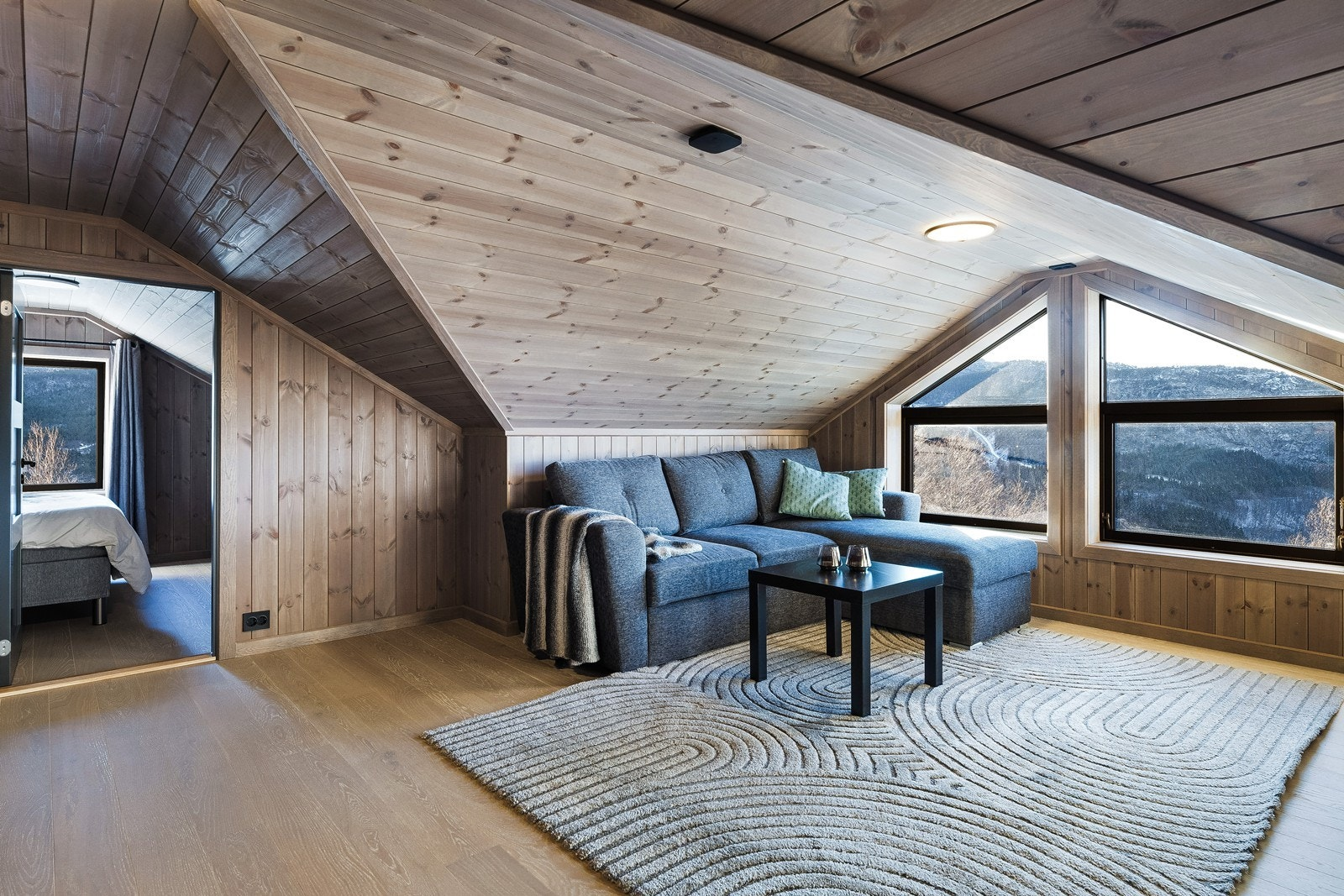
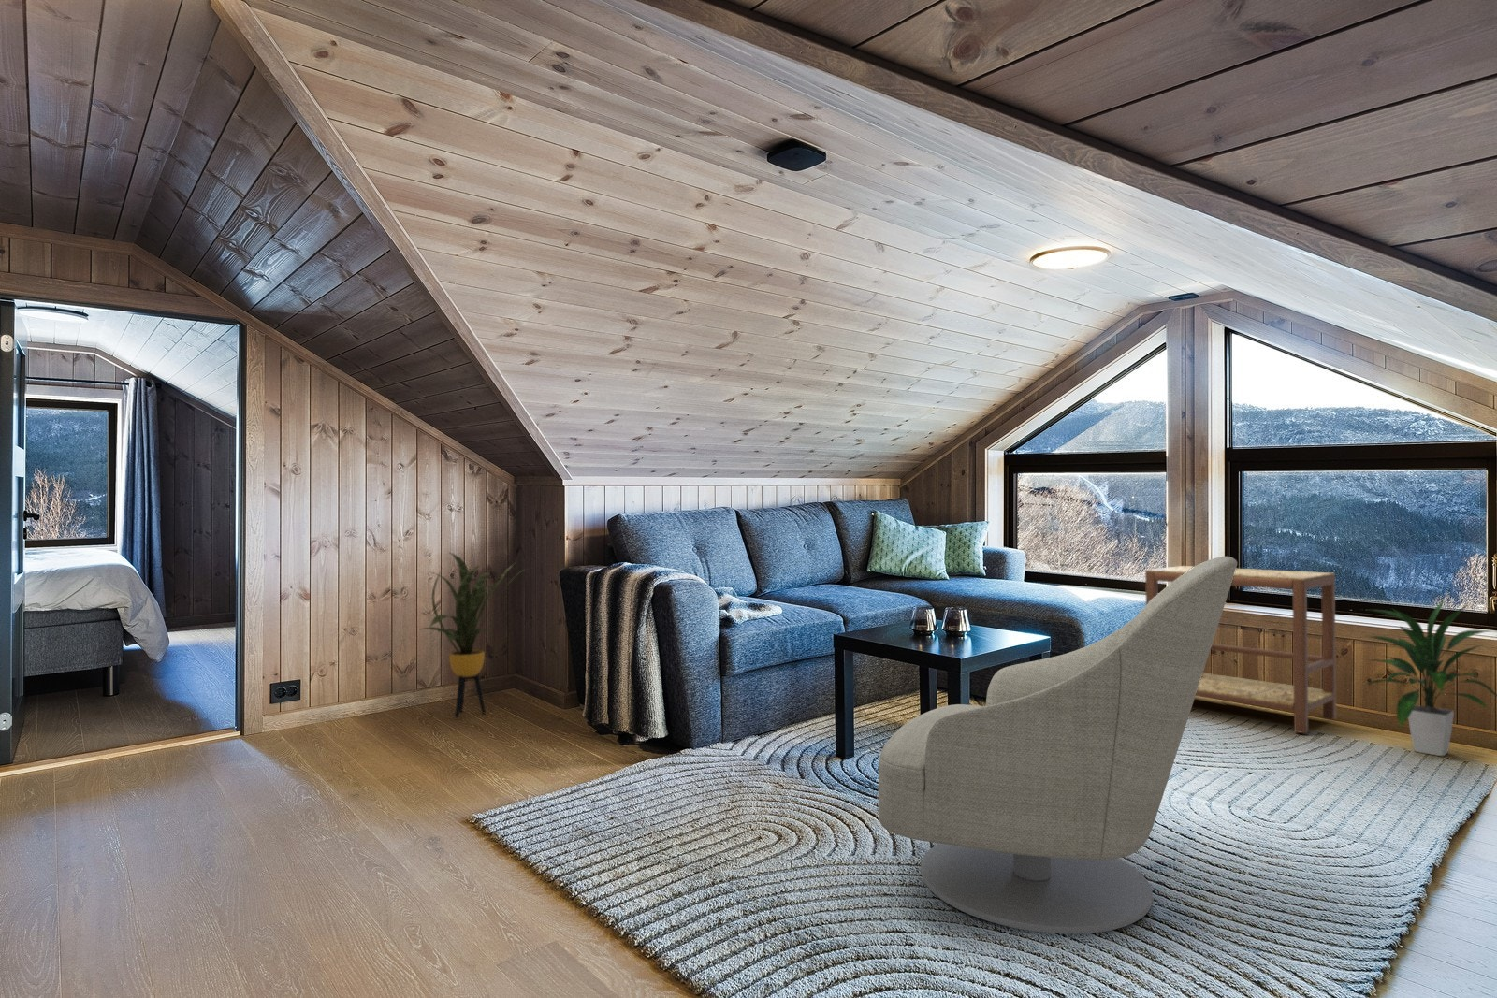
+ indoor plant [1357,596,1497,756]
+ armchair [878,556,1237,935]
+ house plant [418,551,530,720]
+ side table [1144,565,1337,735]
